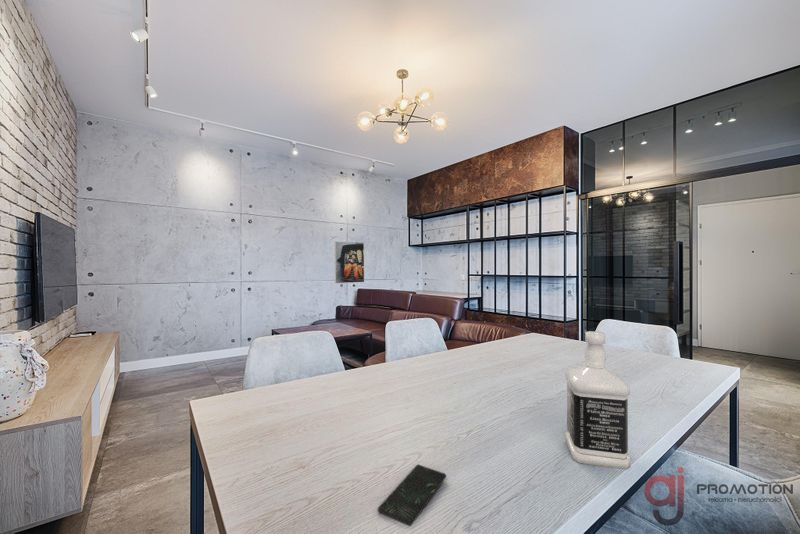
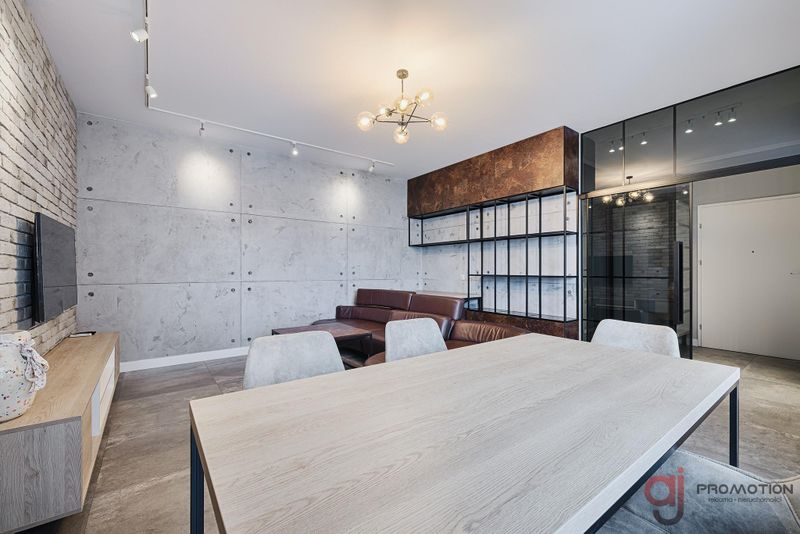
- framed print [334,241,365,284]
- smartphone [377,464,447,527]
- bottle [564,330,632,471]
